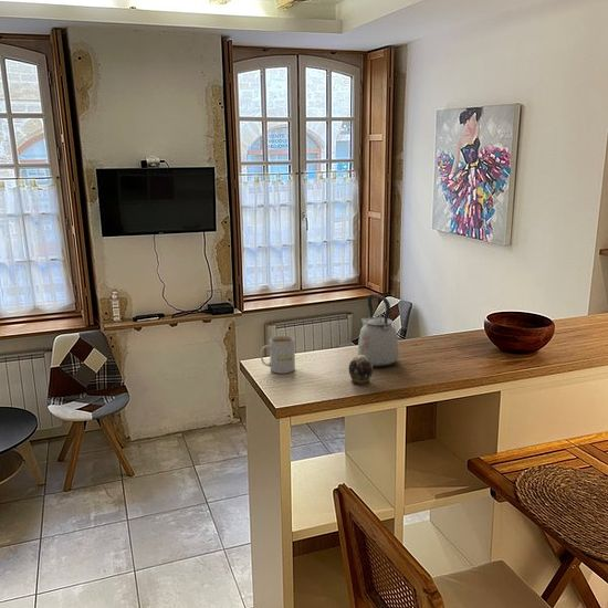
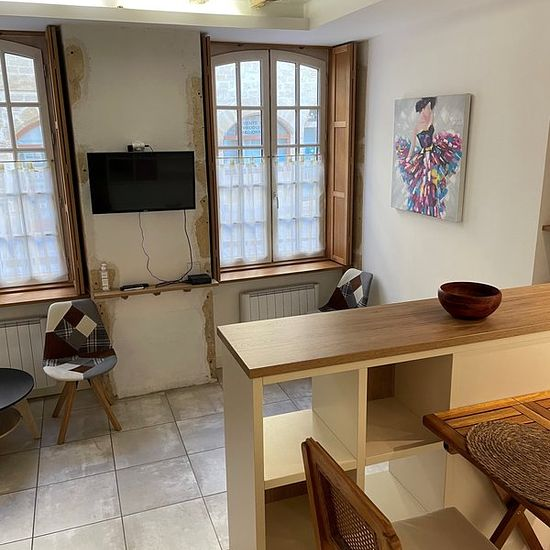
- mug [260,335,296,375]
- decorative egg [348,355,375,387]
- kettle [356,293,400,368]
